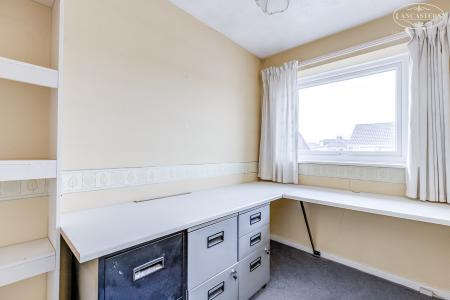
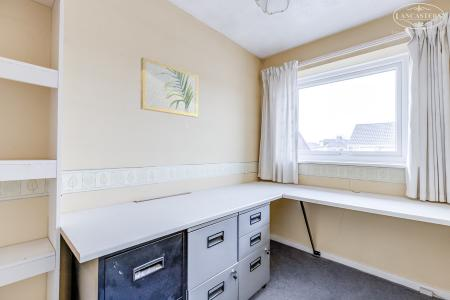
+ wall art [140,56,199,118]
